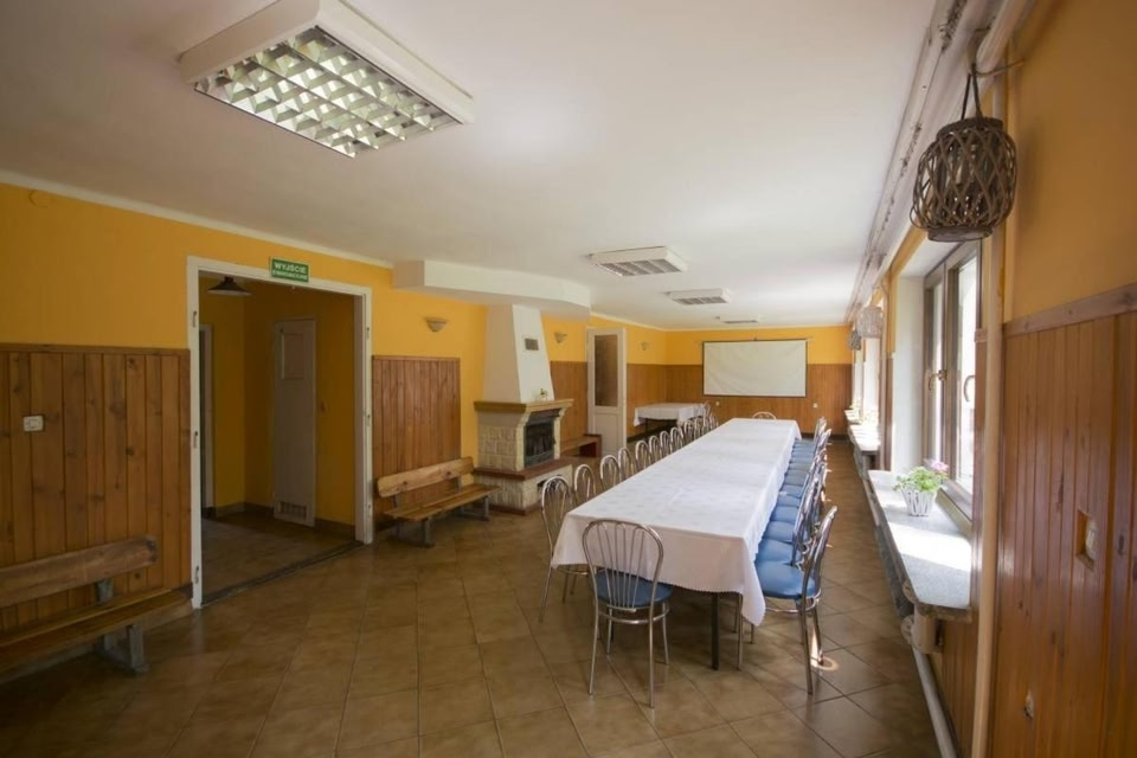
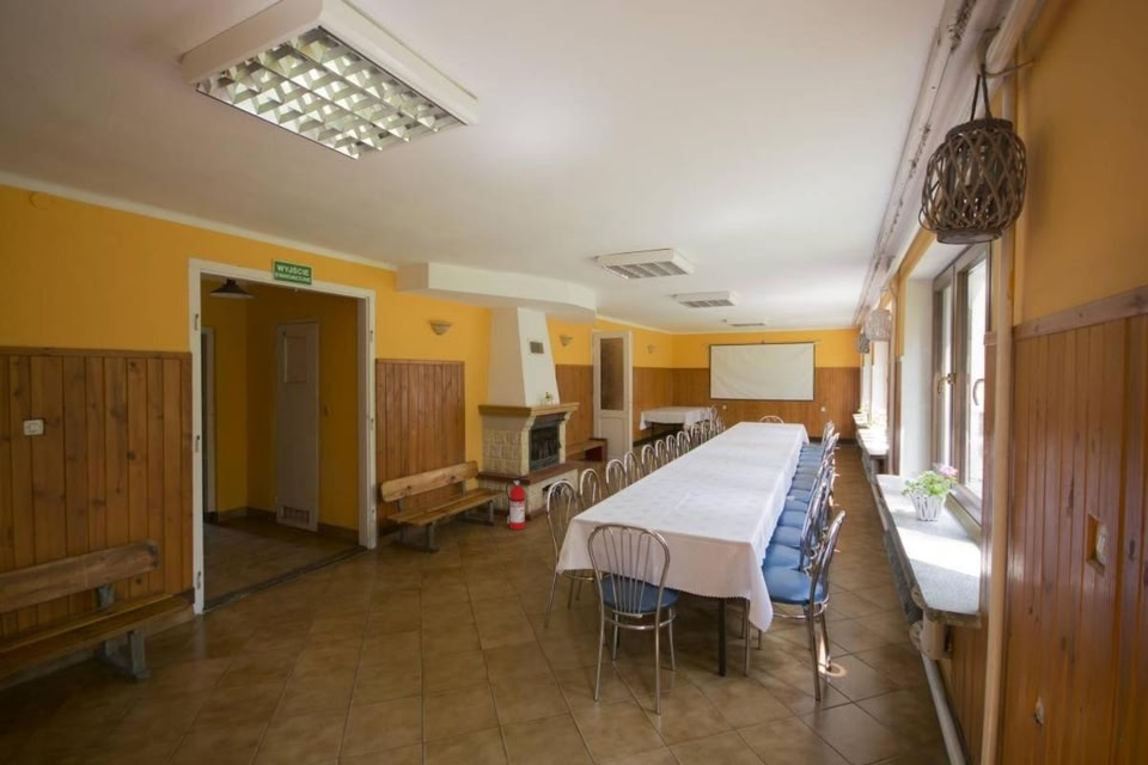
+ fire extinguisher [505,475,530,531]
